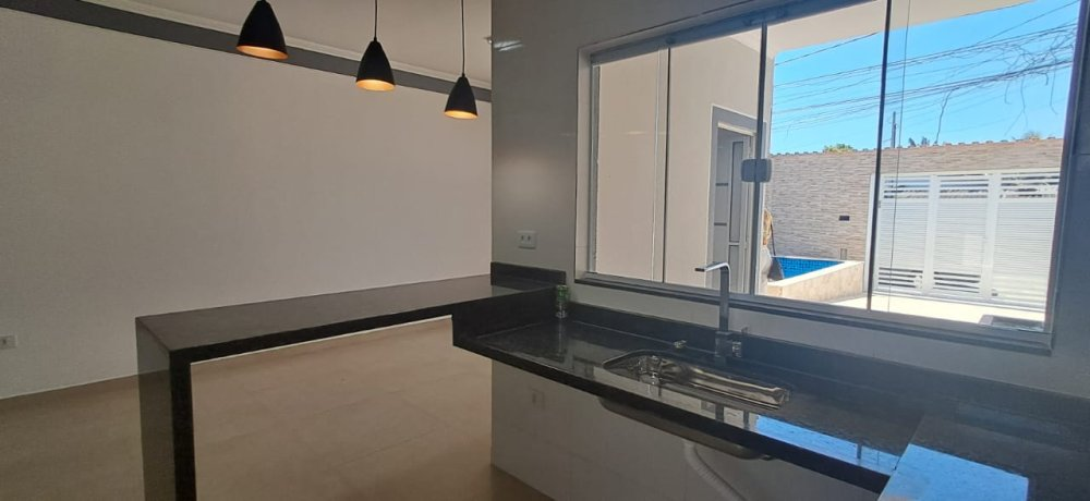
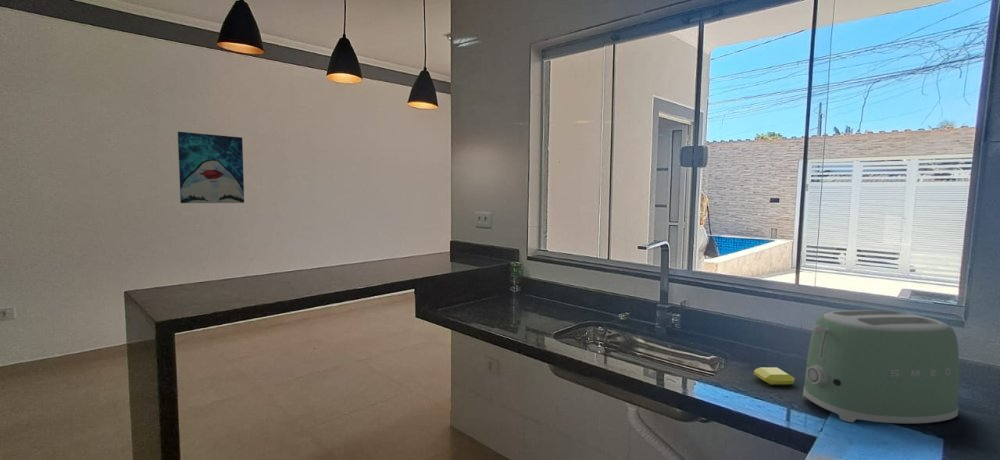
+ toaster [802,309,960,424]
+ wall art [177,131,245,204]
+ soap bar [753,366,796,386]
